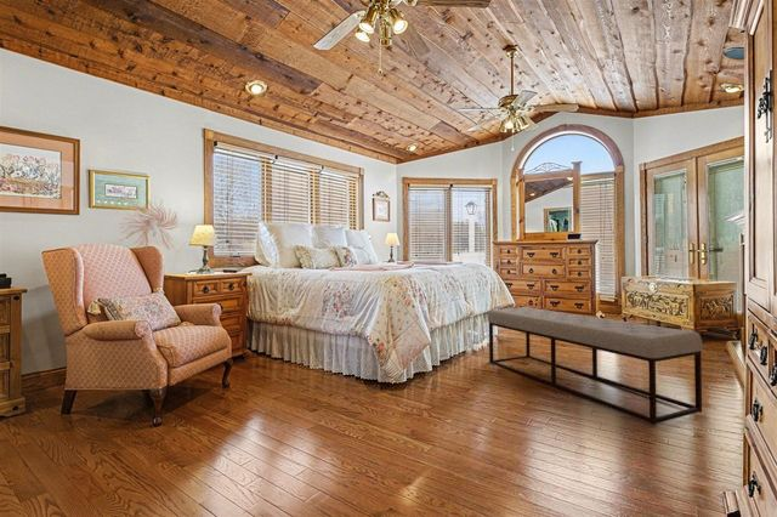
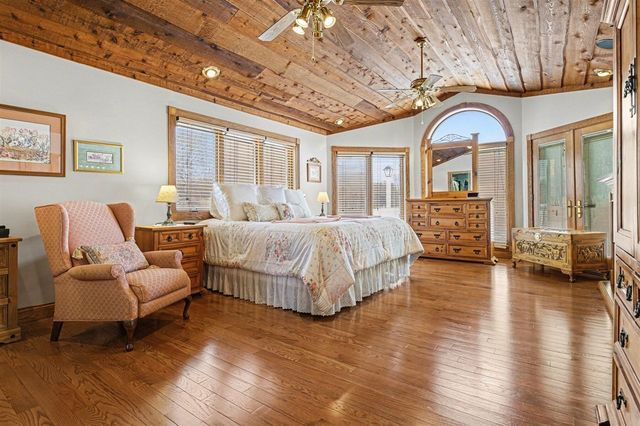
- wall sculpture [118,198,180,254]
- bench [487,306,704,426]
